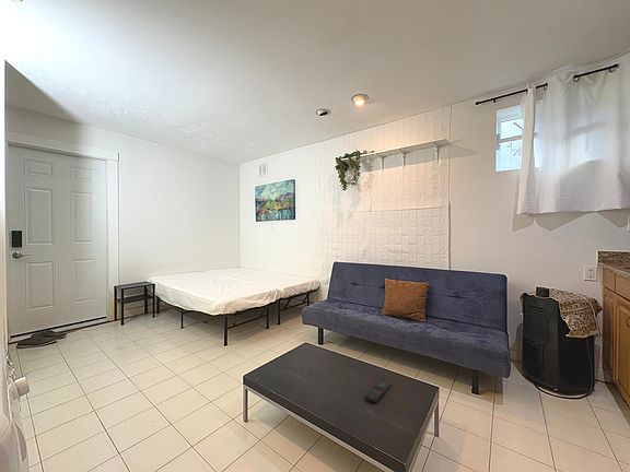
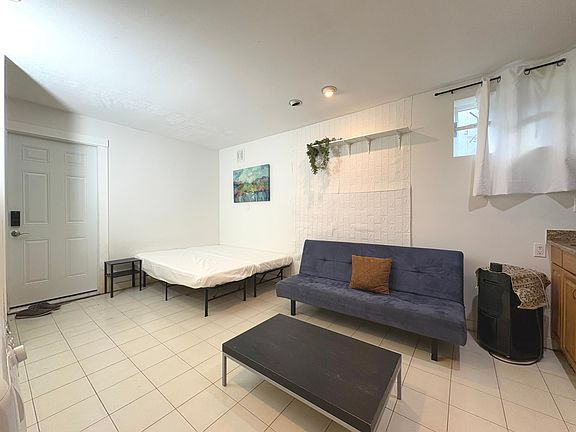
- remote control [364,378,393,403]
